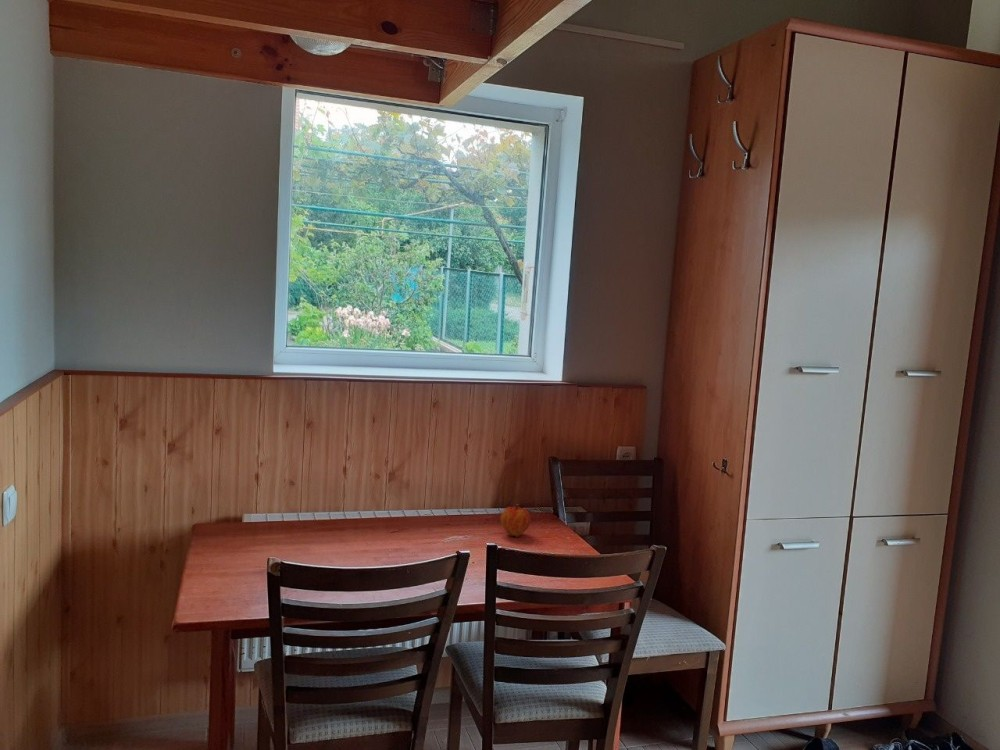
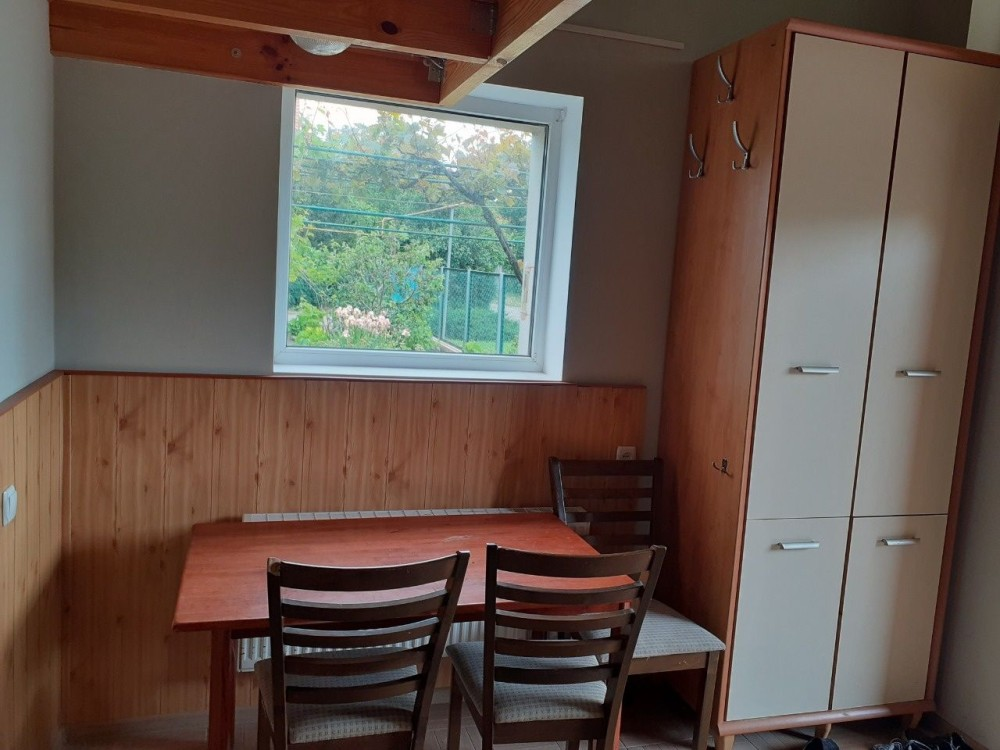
- fruit [500,503,532,538]
